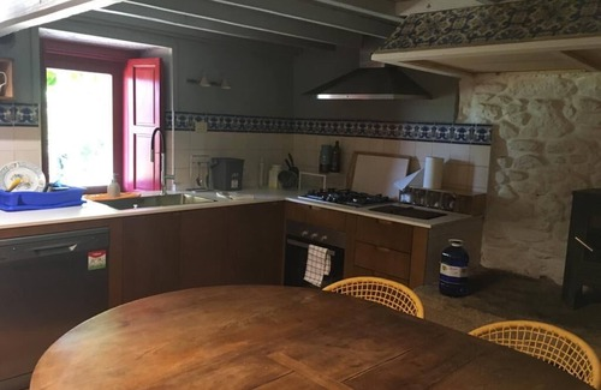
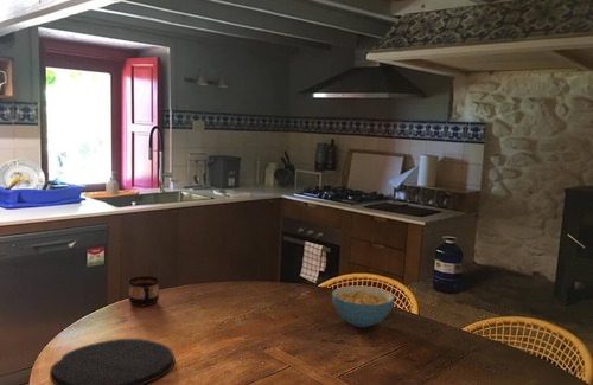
+ cup [127,275,160,307]
+ cereal bowl [331,285,395,328]
+ plate [49,338,177,385]
